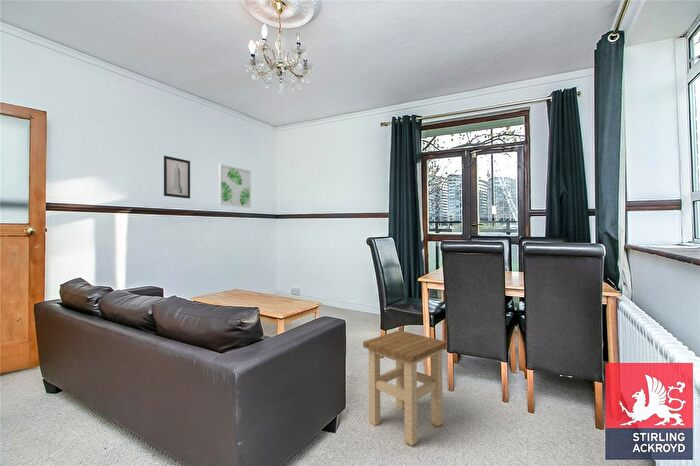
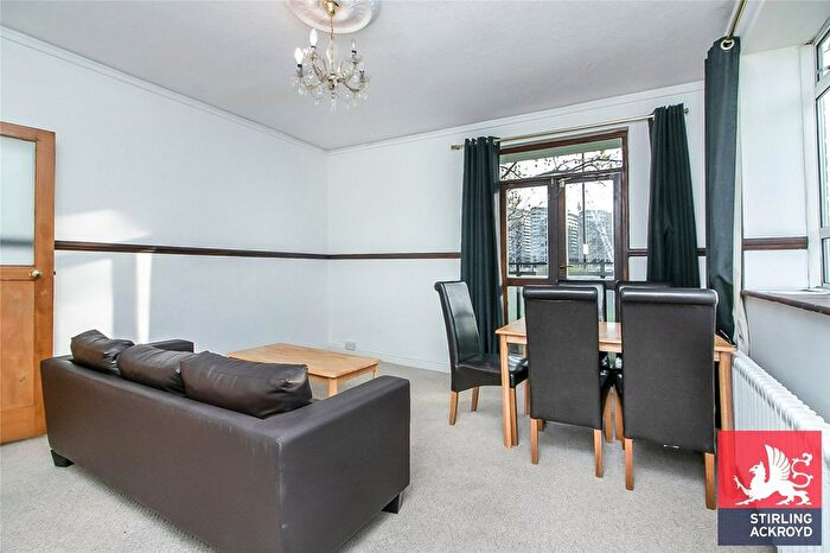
- wall art [218,163,252,209]
- stool [362,329,448,447]
- wall art [163,155,191,200]
